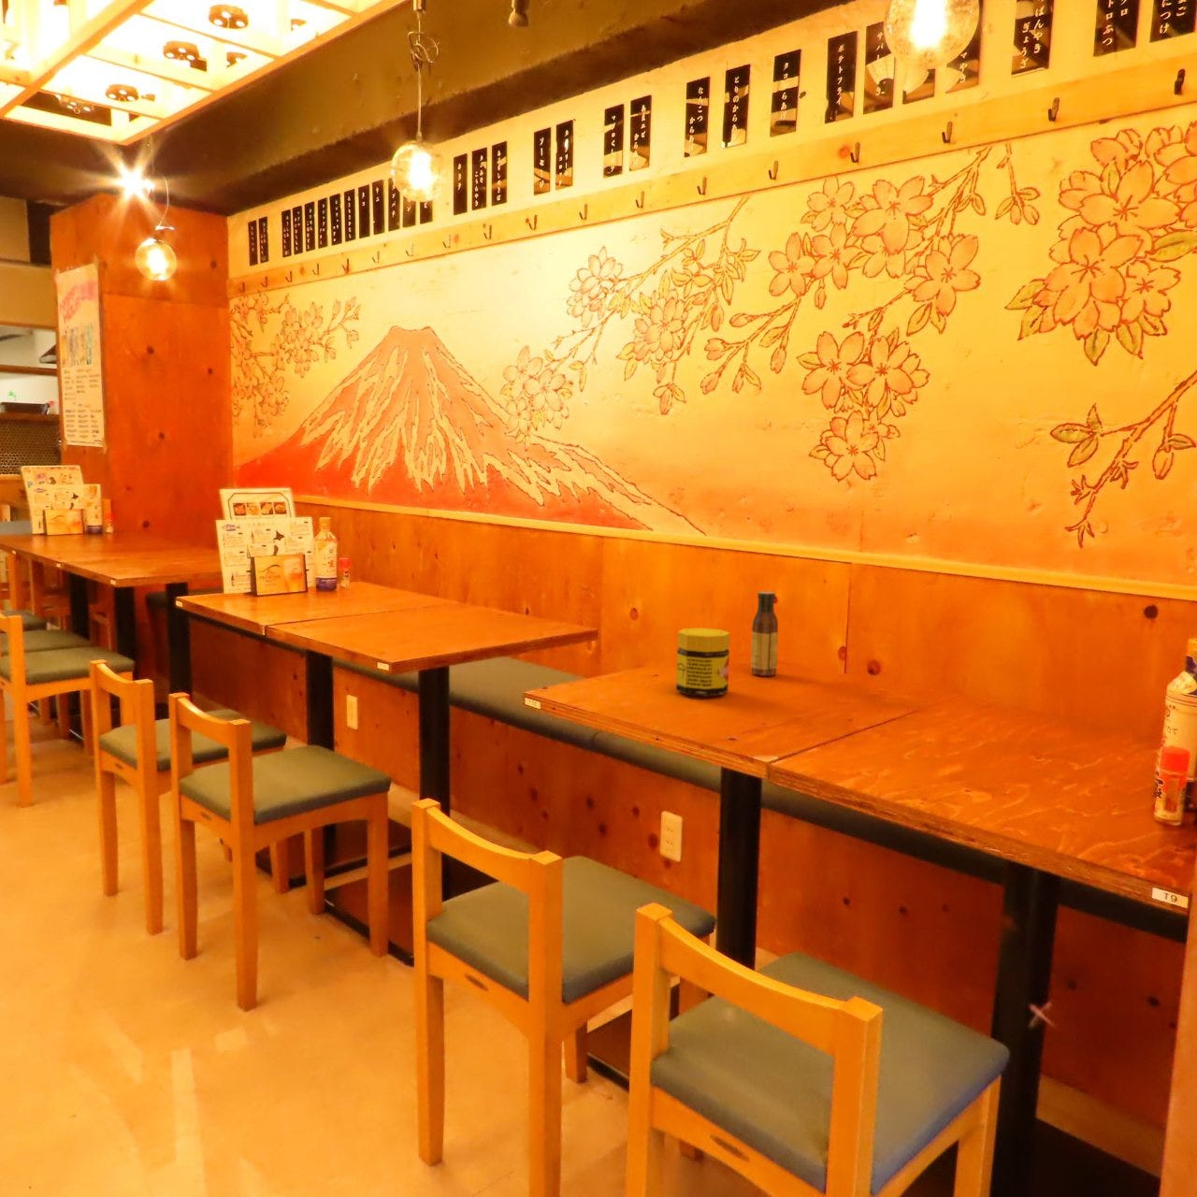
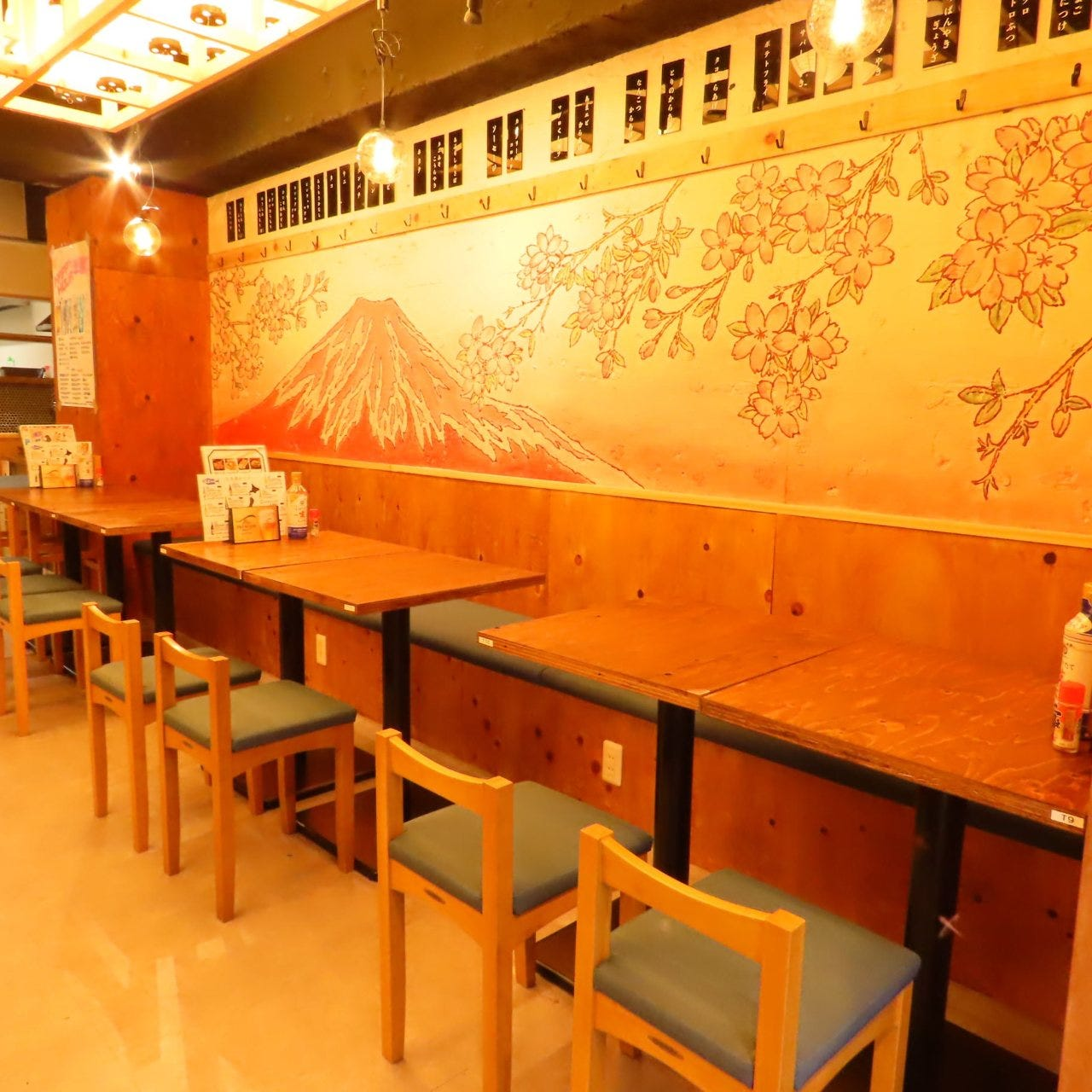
- jar [675,627,731,697]
- sauce bottle [750,591,779,677]
